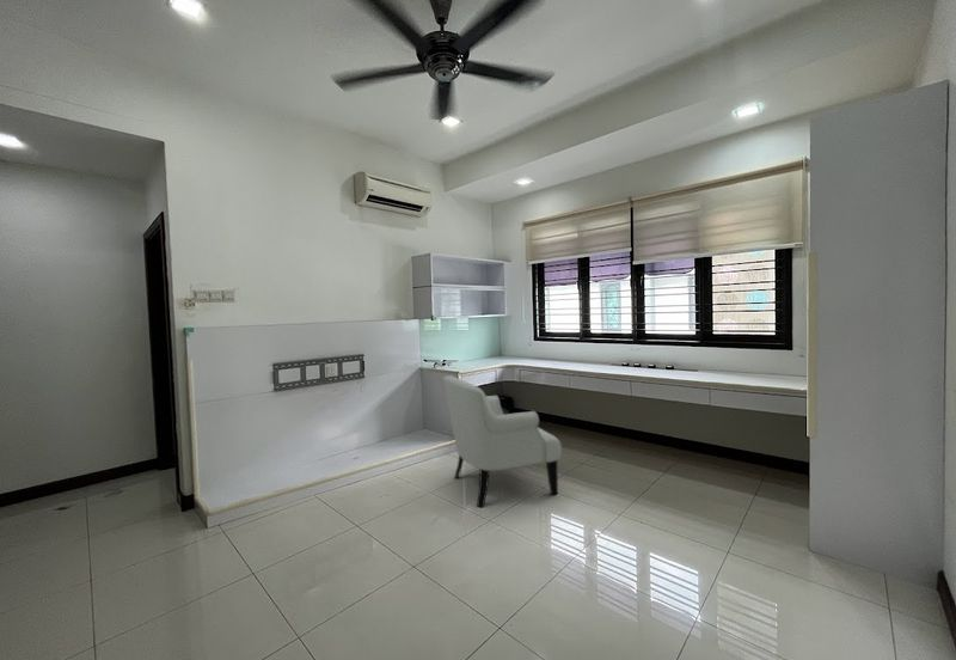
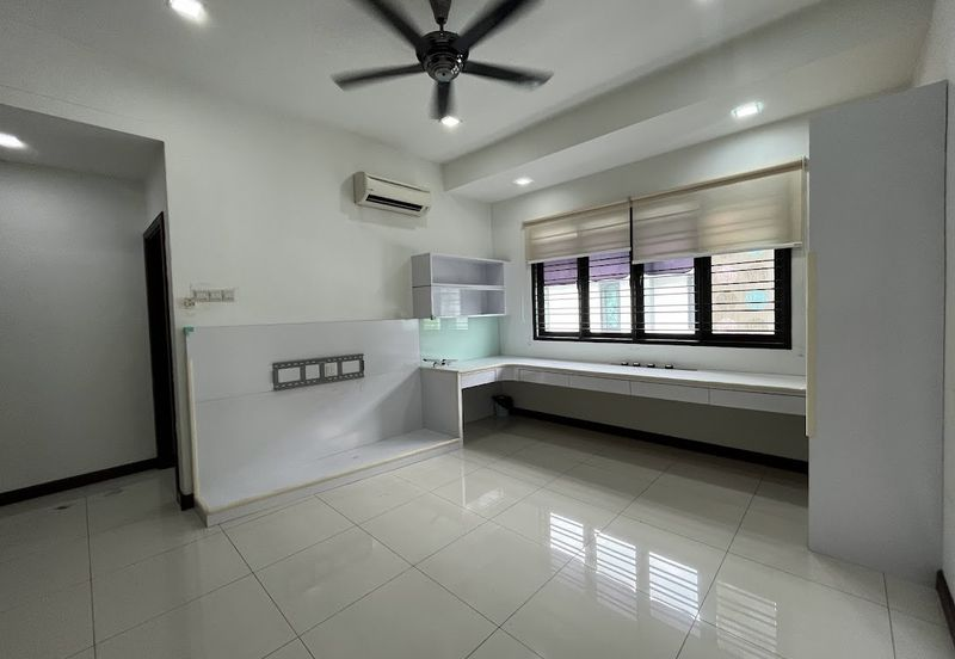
- chair [442,374,563,509]
